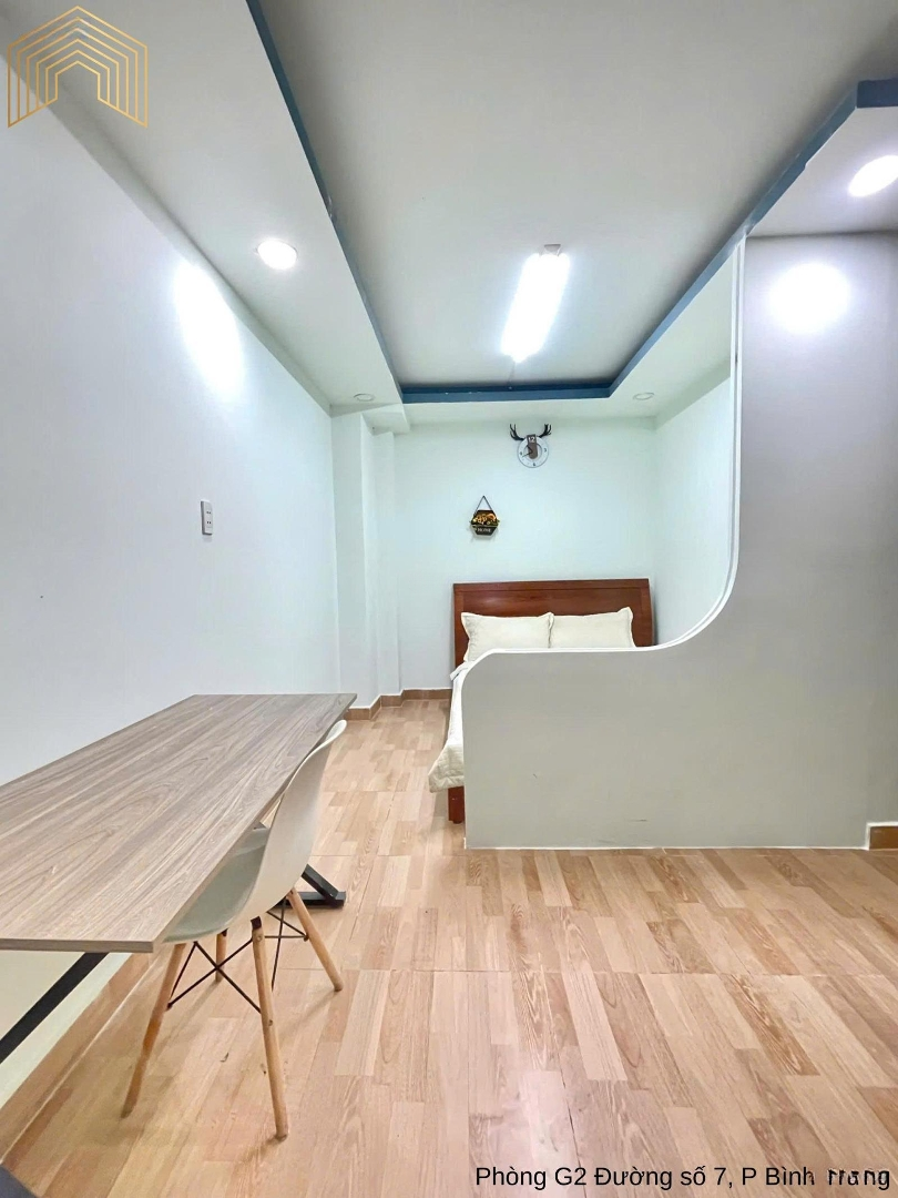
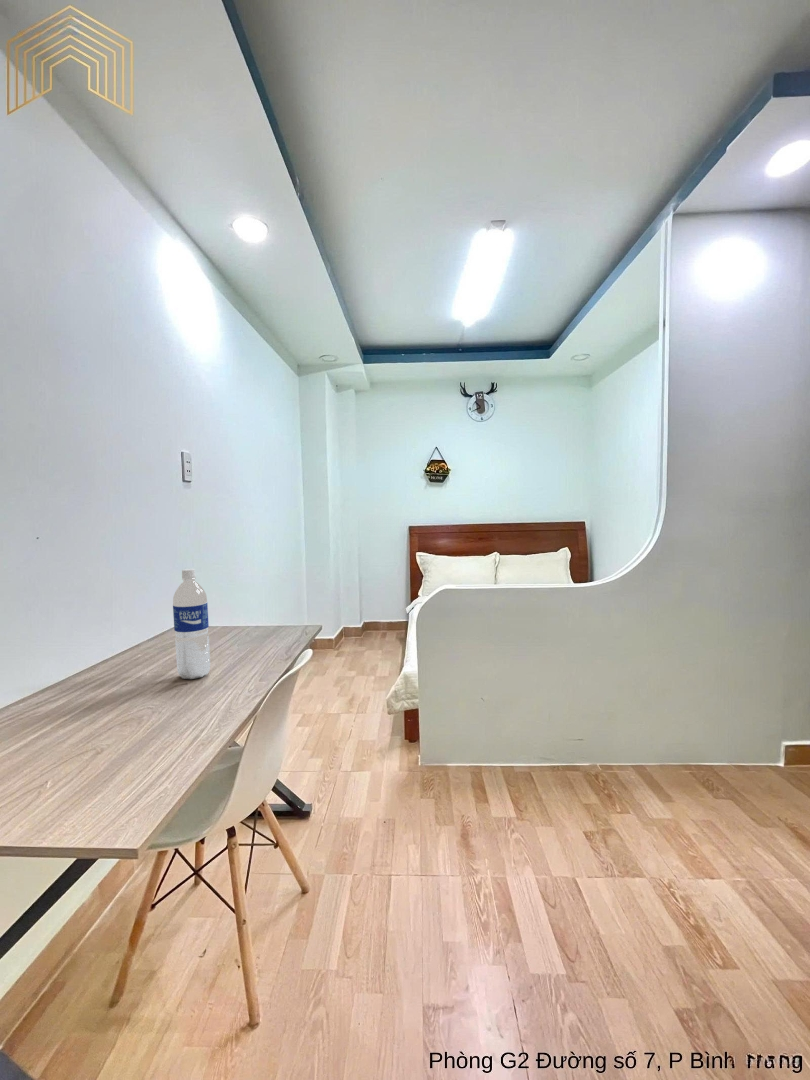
+ water bottle [172,568,211,680]
